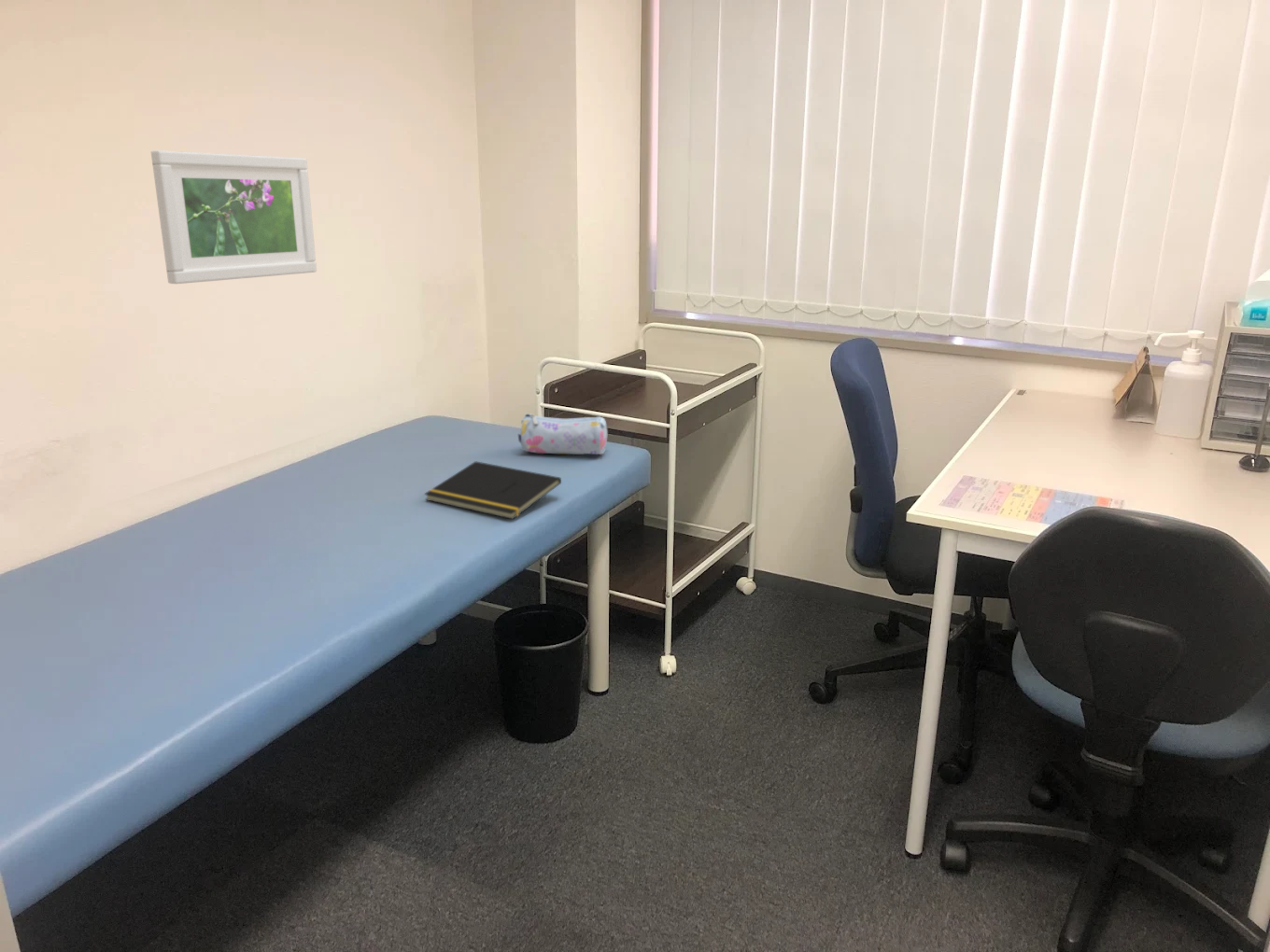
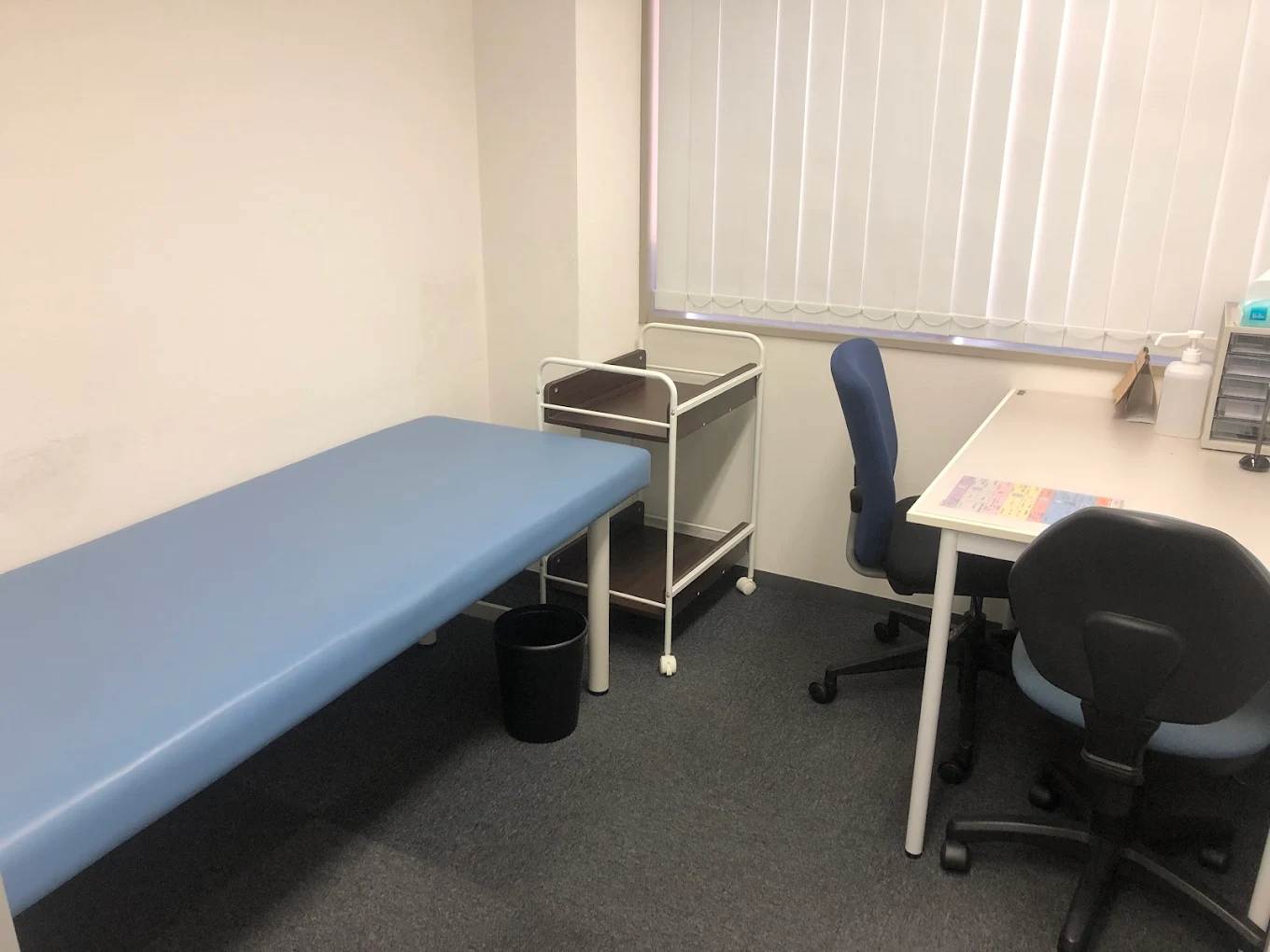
- notepad [423,460,562,520]
- pencil case [517,413,609,455]
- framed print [150,149,317,285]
